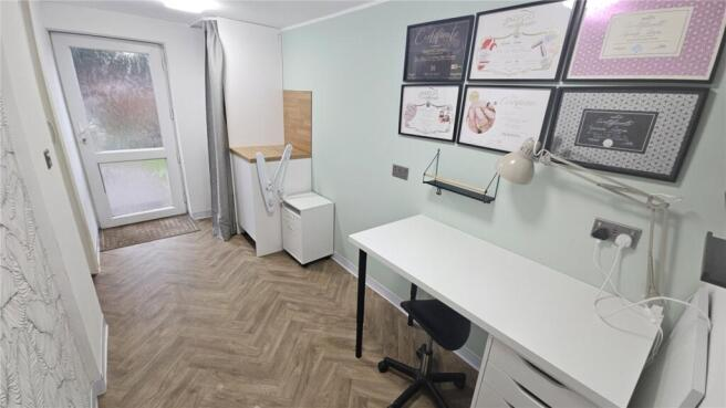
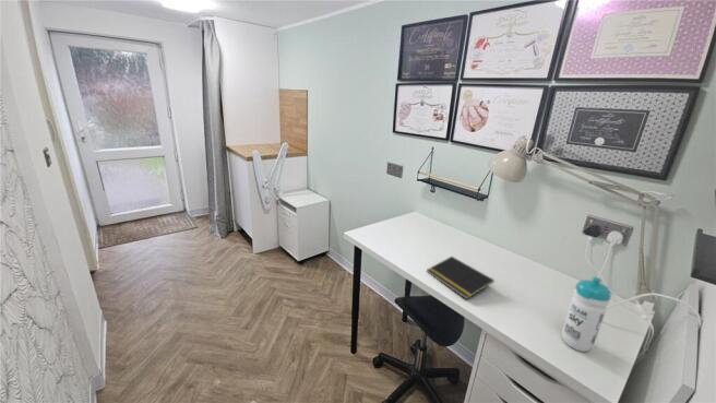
+ water bottle [561,276,612,353]
+ notepad [426,256,494,300]
